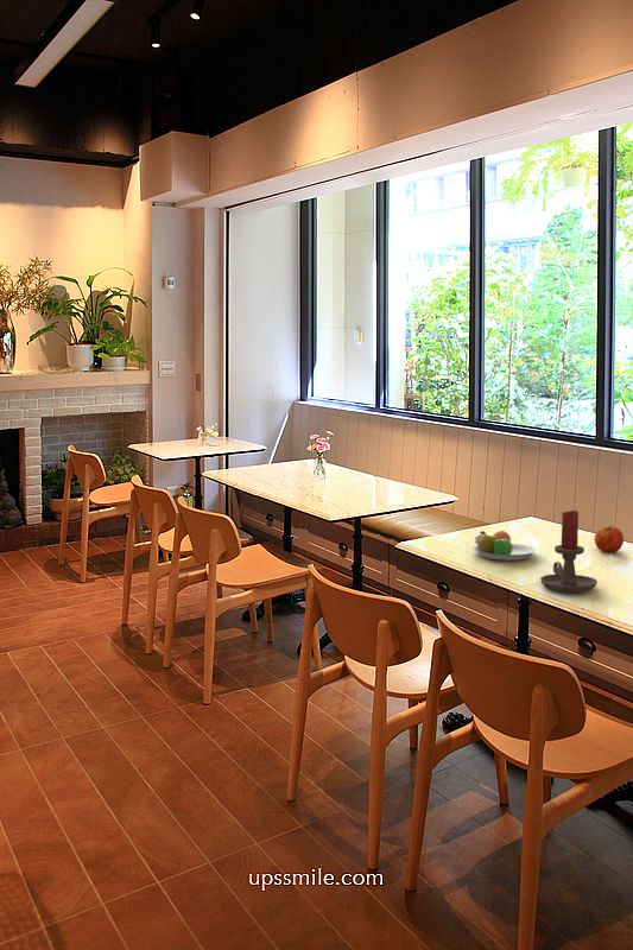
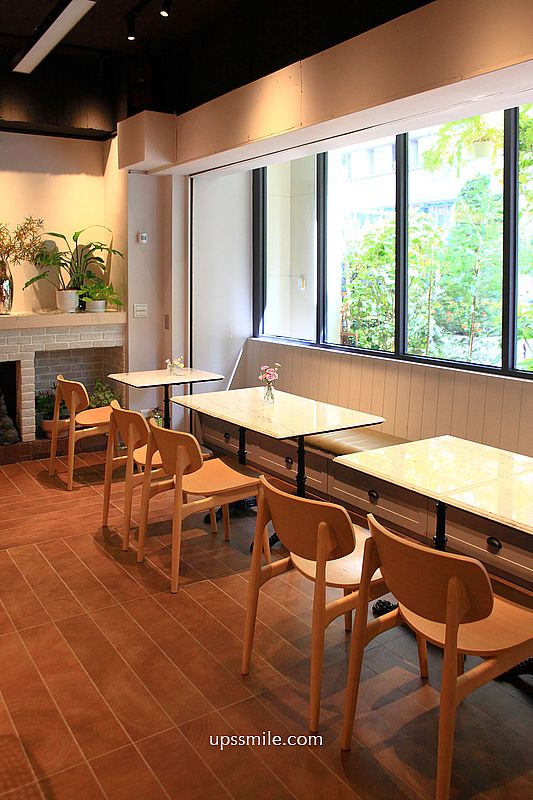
- fruit [594,524,625,553]
- candle holder [539,509,599,593]
- fruit bowl [471,530,538,562]
